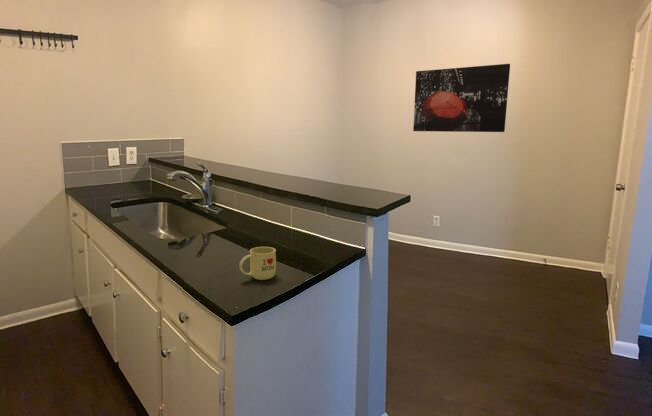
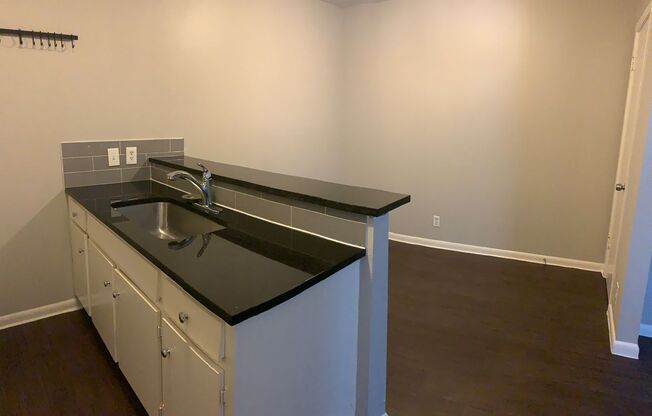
- wall art [412,63,511,133]
- mug [239,246,277,281]
